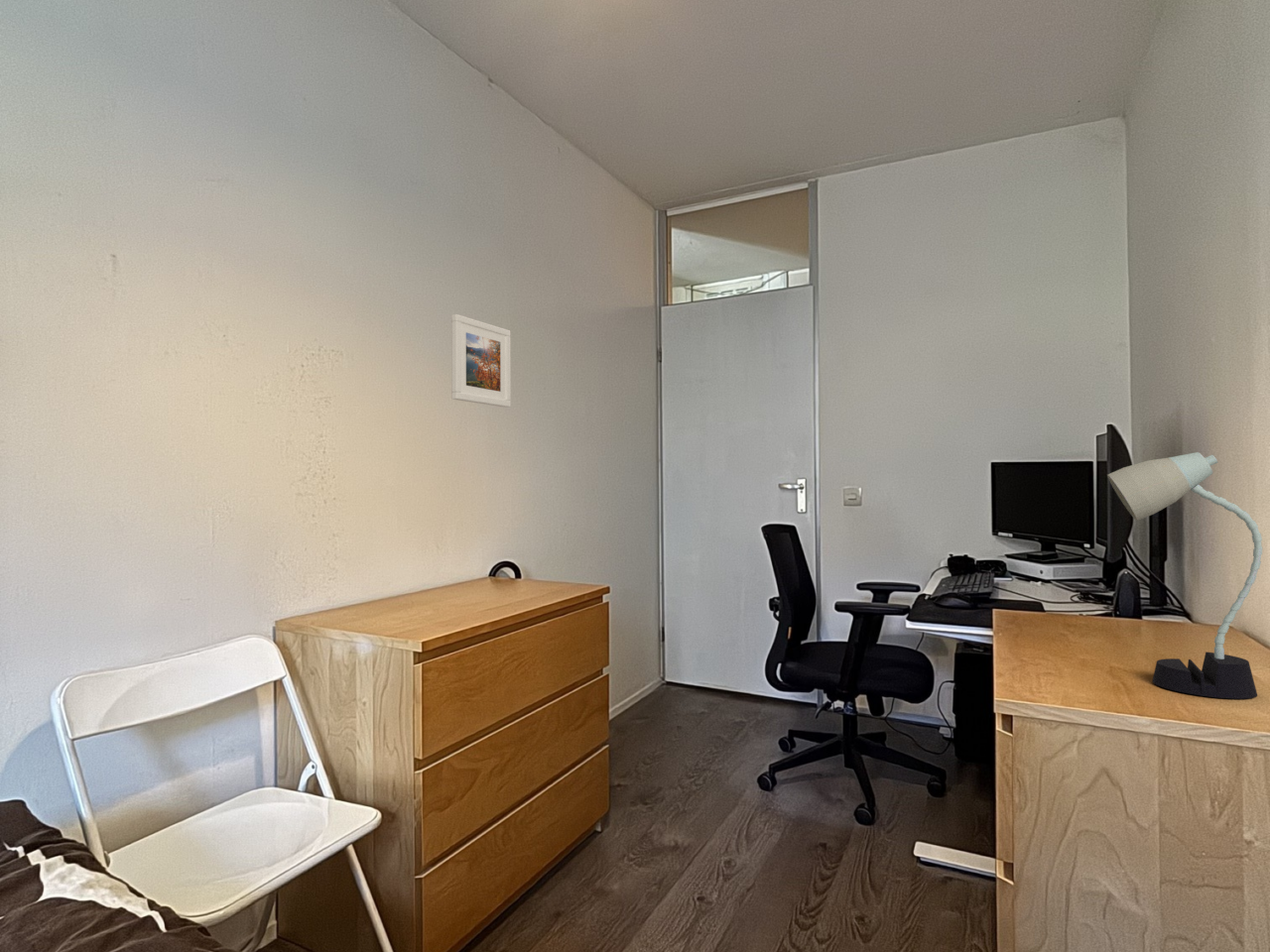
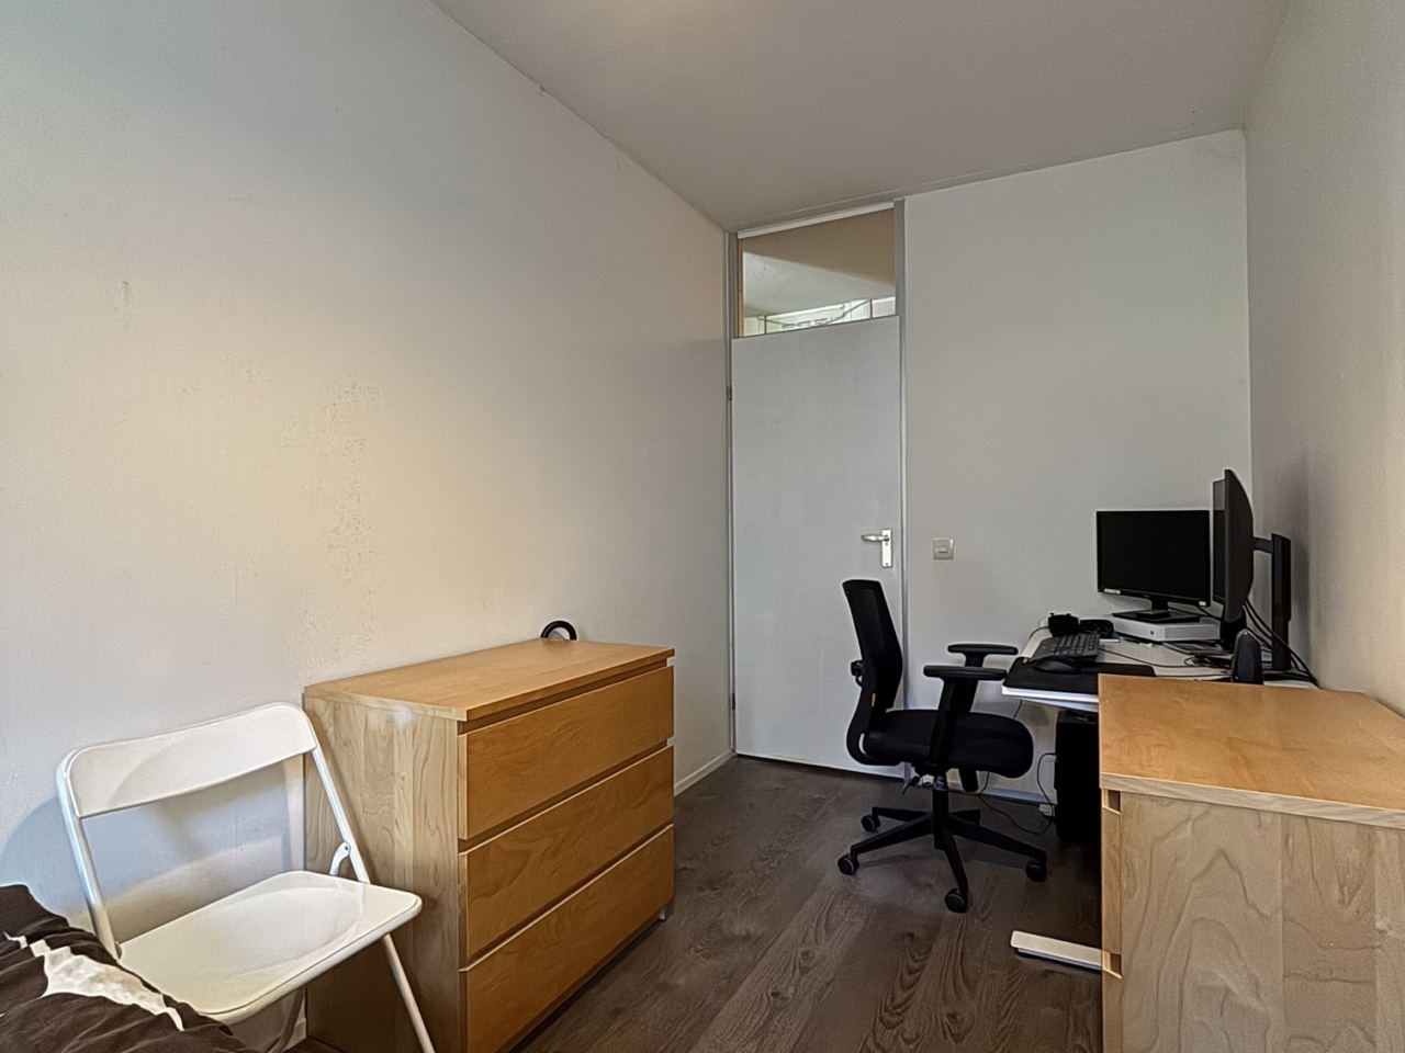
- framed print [450,313,512,409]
- desk lamp [1106,451,1263,700]
